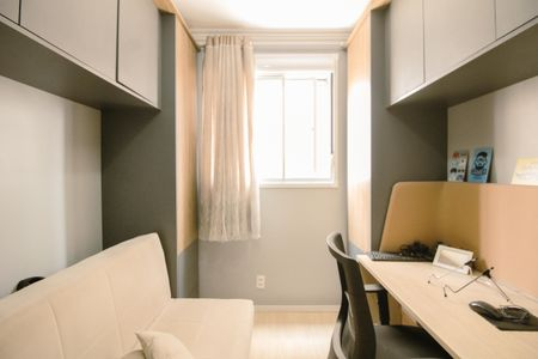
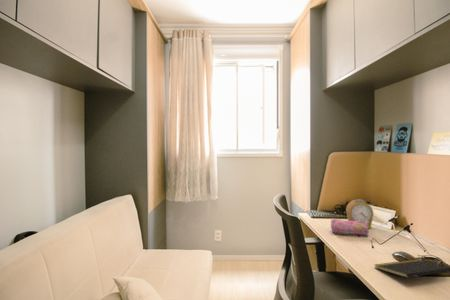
+ pencil case [330,218,369,237]
+ notepad [374,258,450,279]
+ alarm clock [345,198,375,230]
